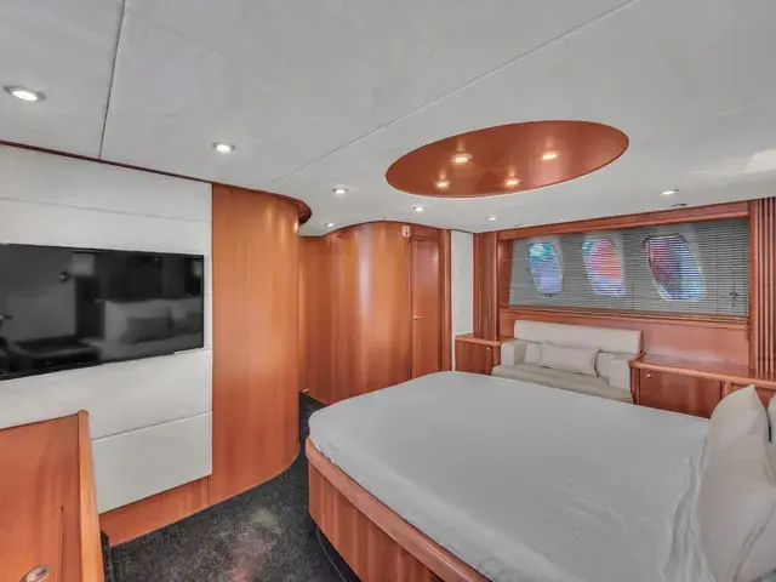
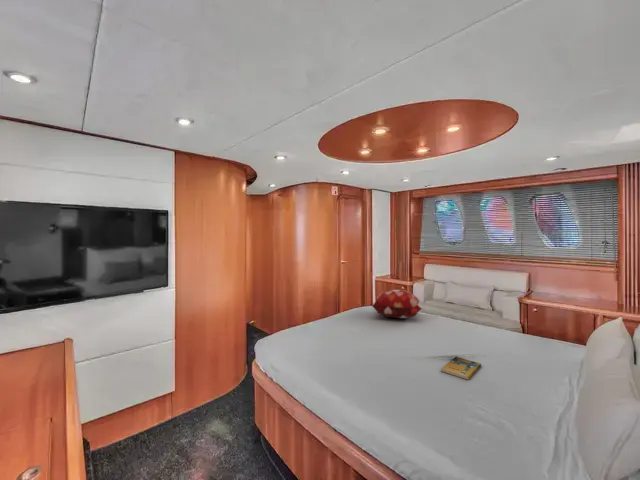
+ decorative pillow [371,289,423,319]
+ booklet [440,356,482,381]
